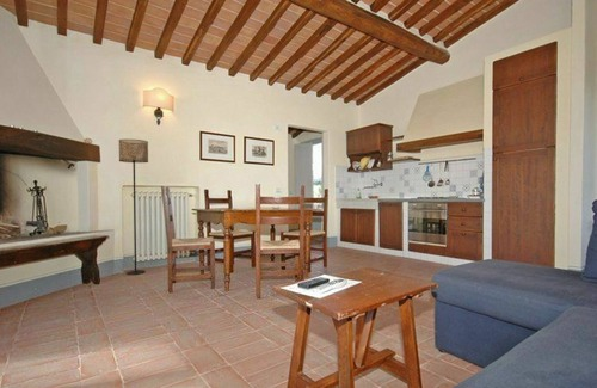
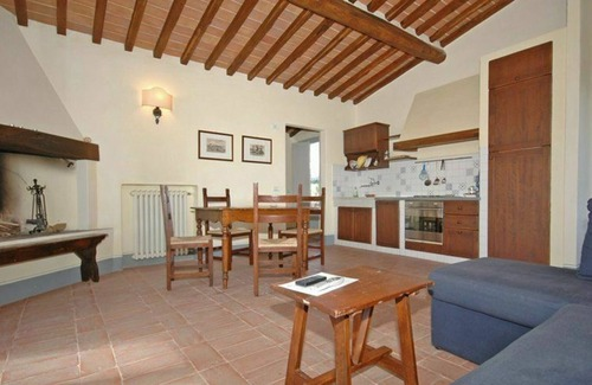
- floor lamp [118,138,149,276]
